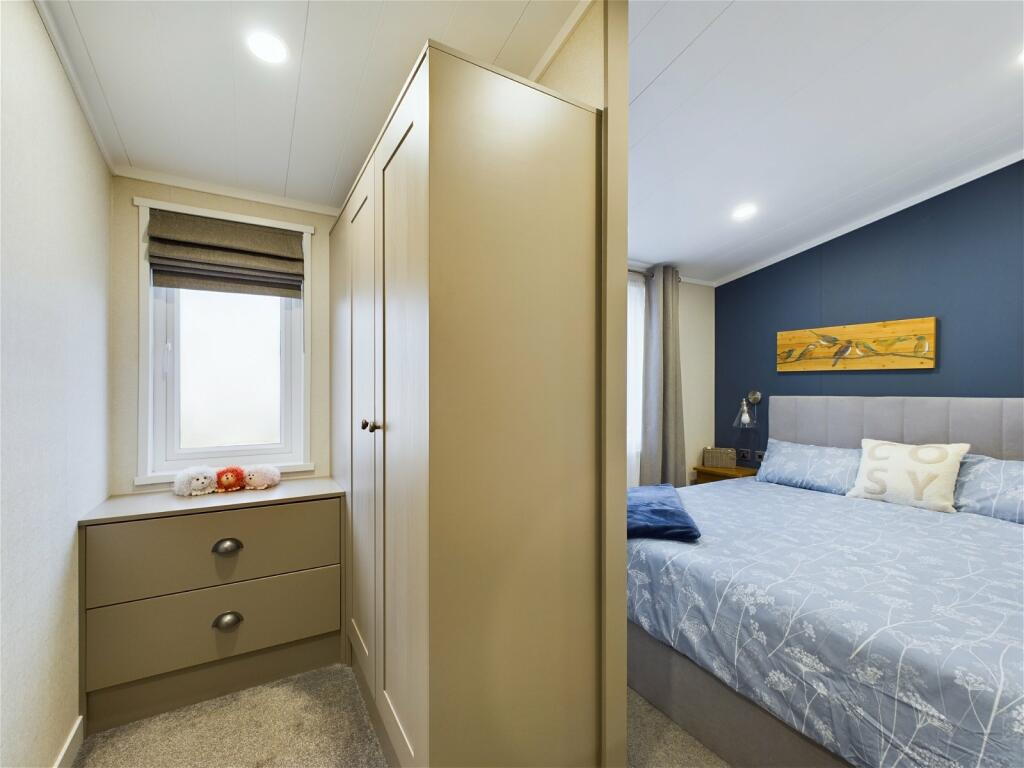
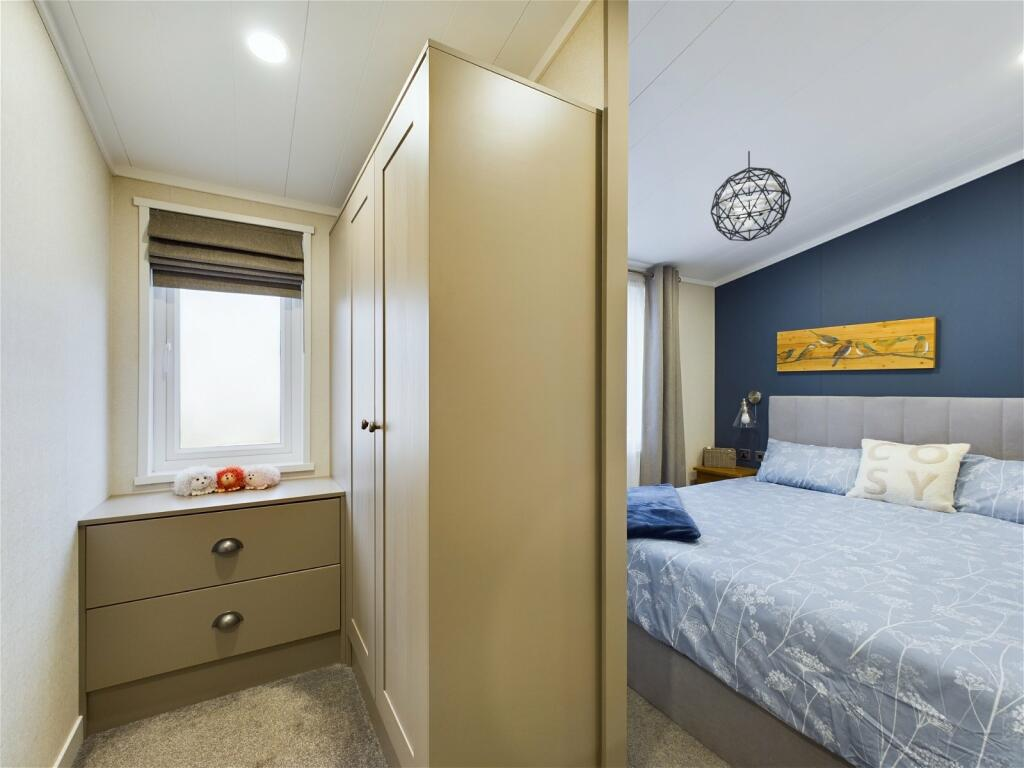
+ pendant light [710,150,792,242]
